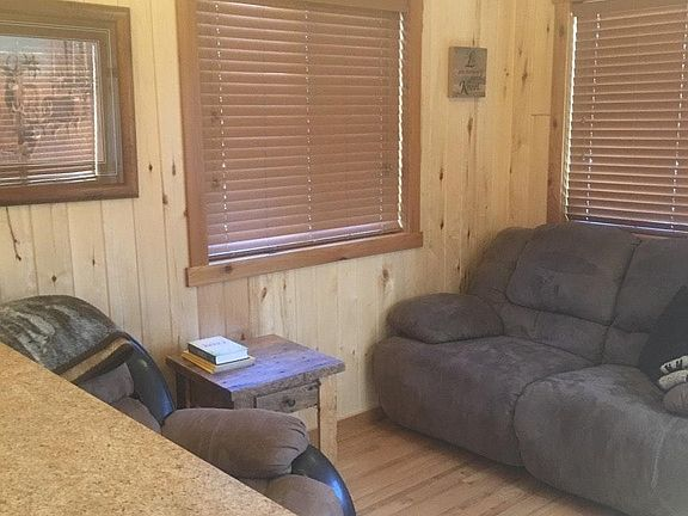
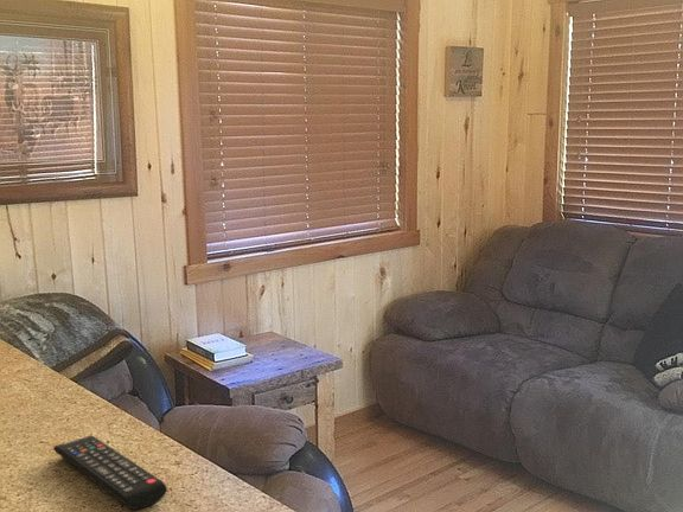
+ remote control [52,434,168,511]
